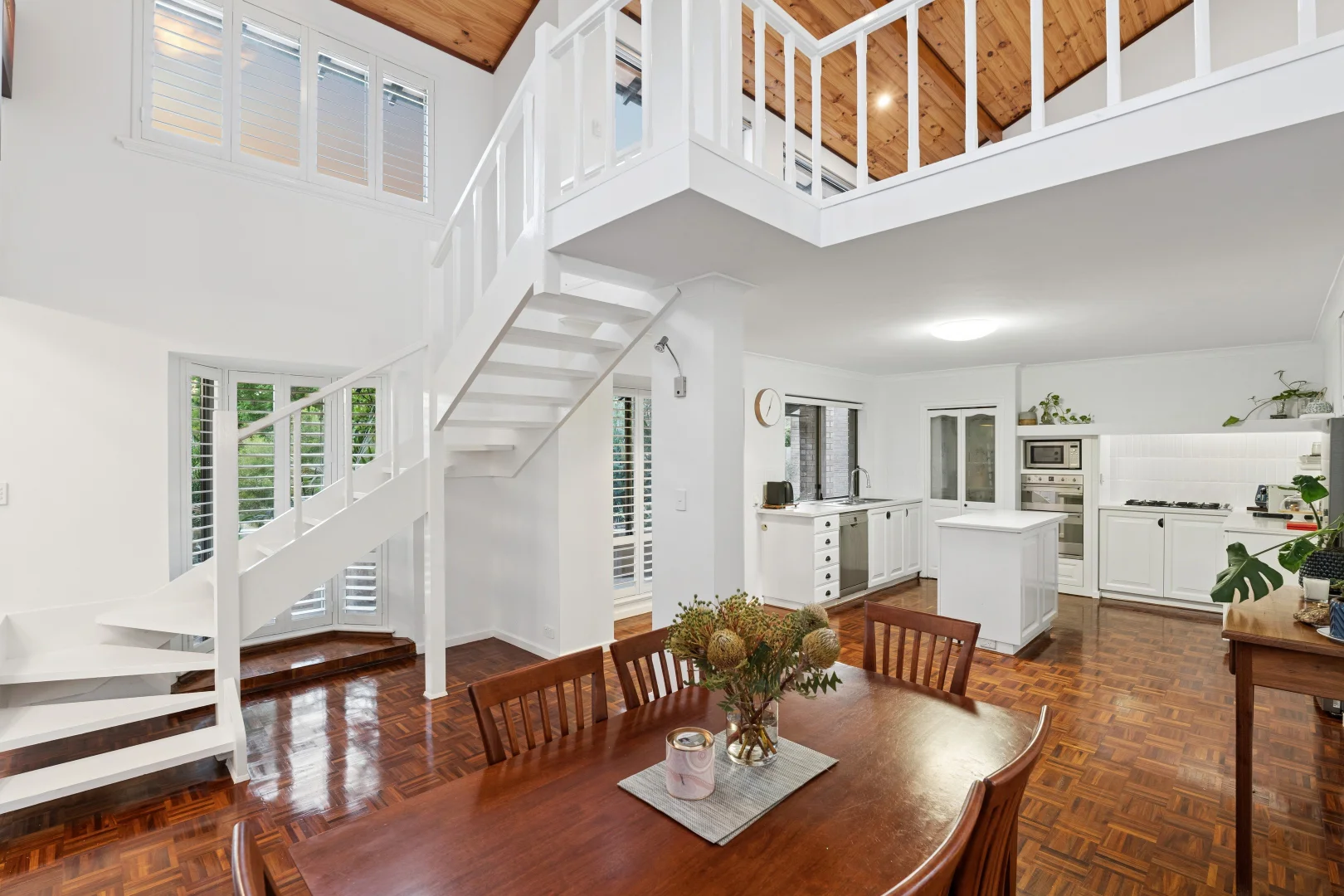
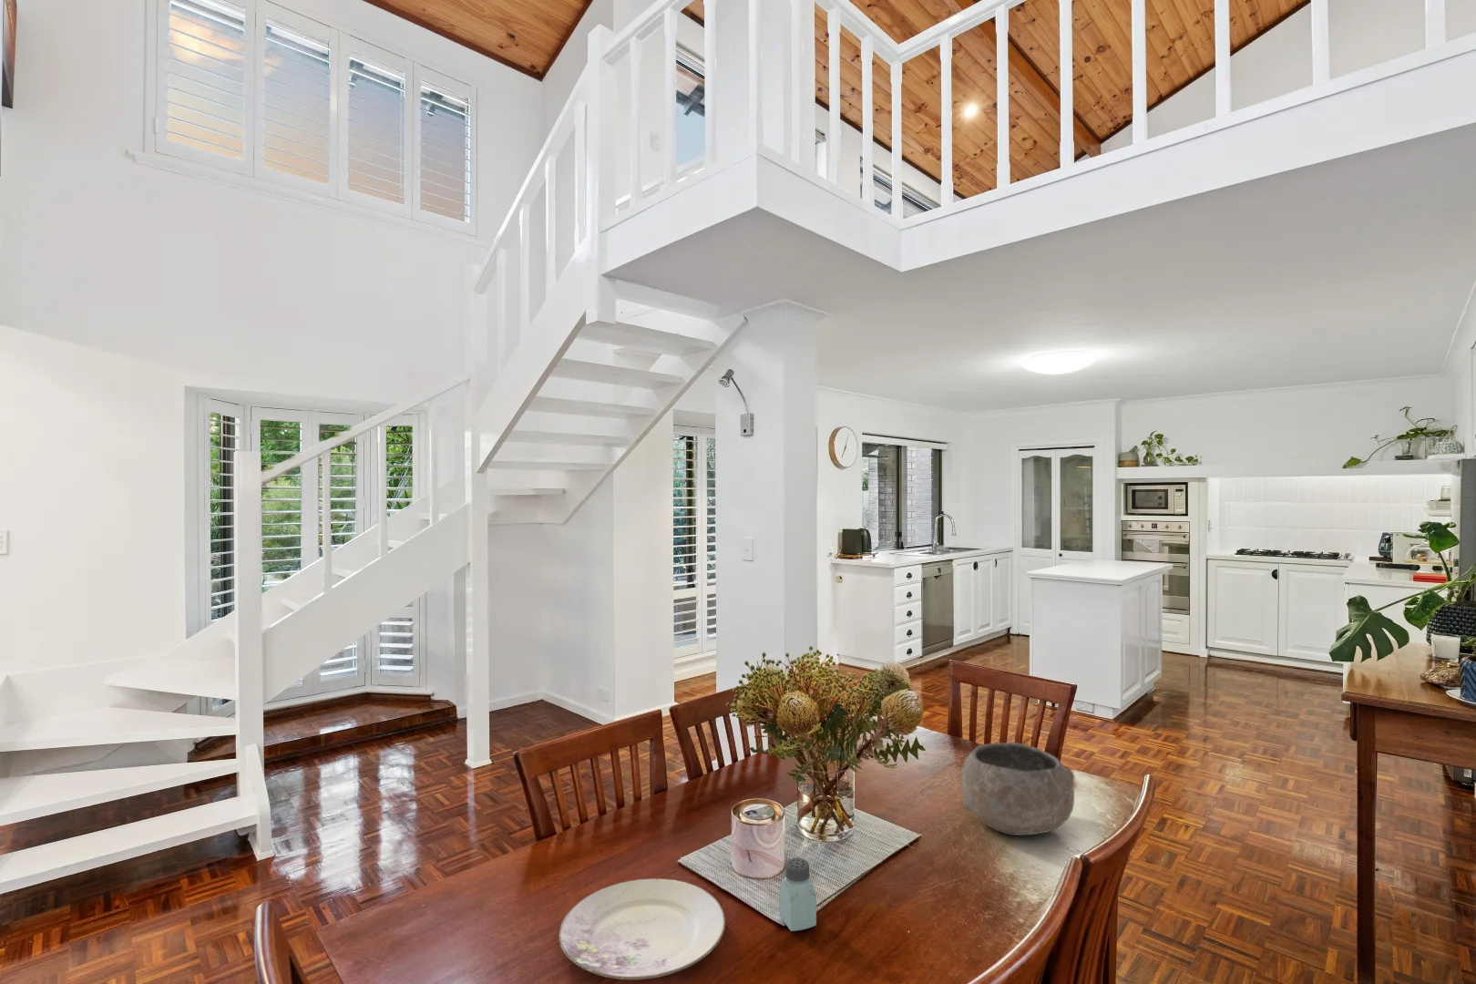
+ plate [558,877,726,981]
+ saltshaker [779,857,817,932]
+ bowl [960,741,1075,837]
